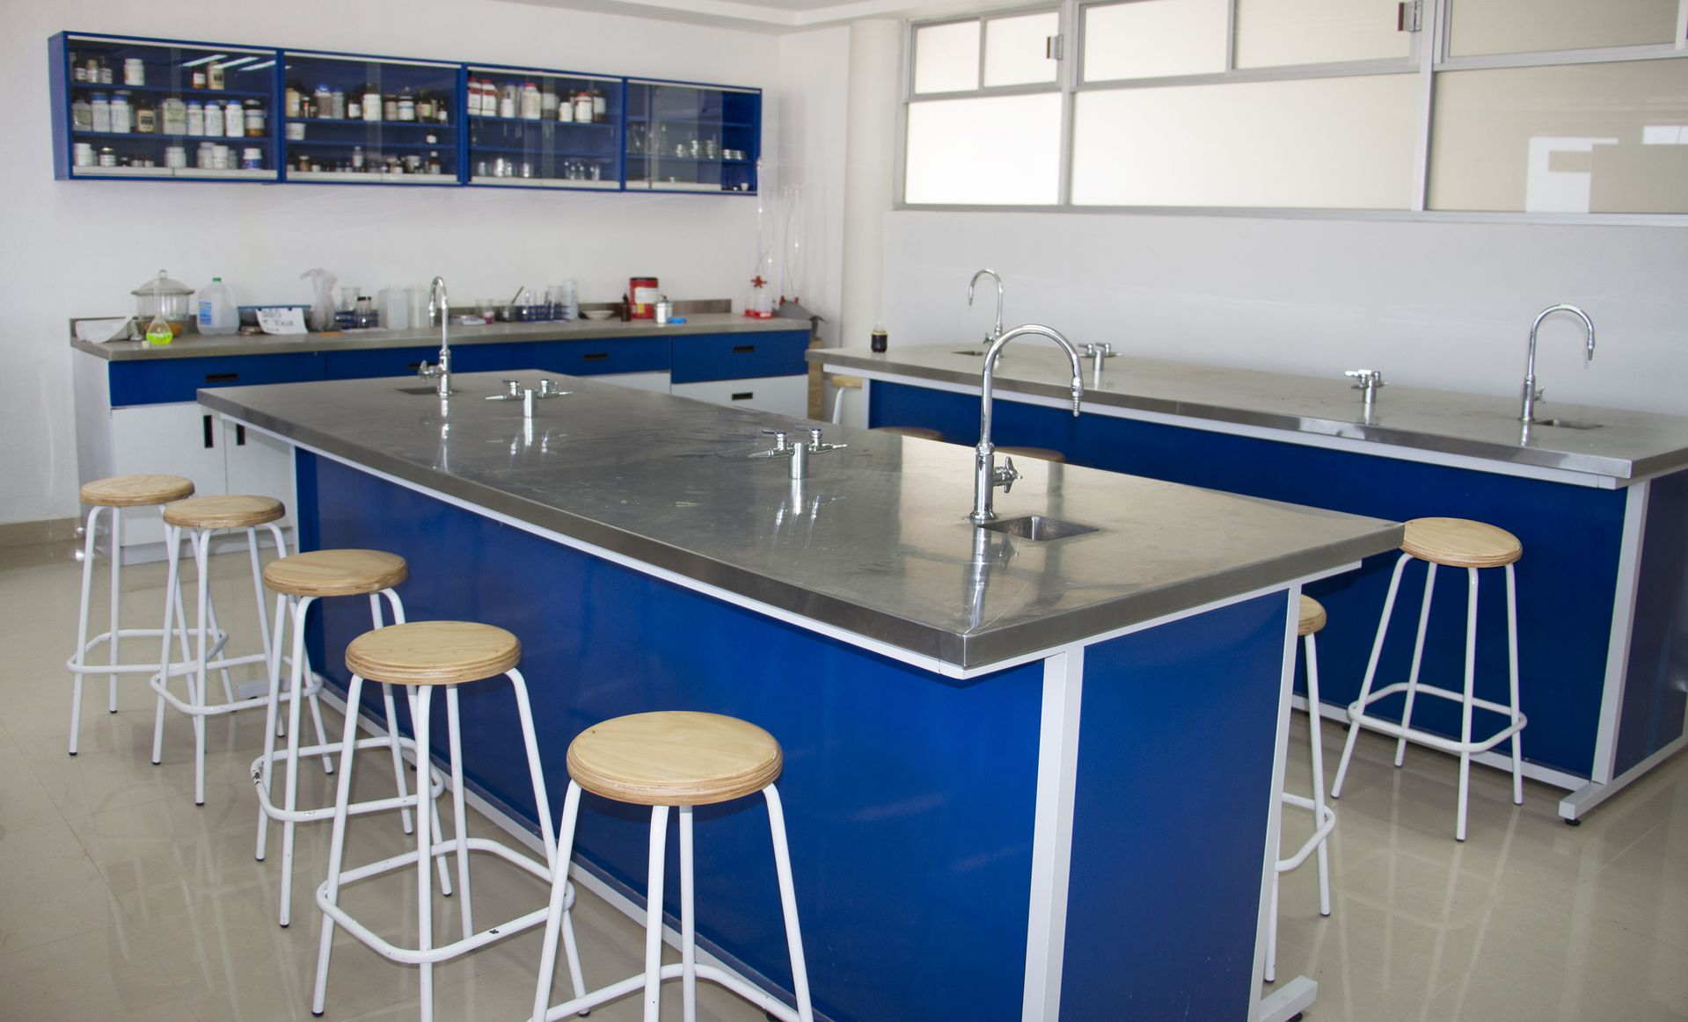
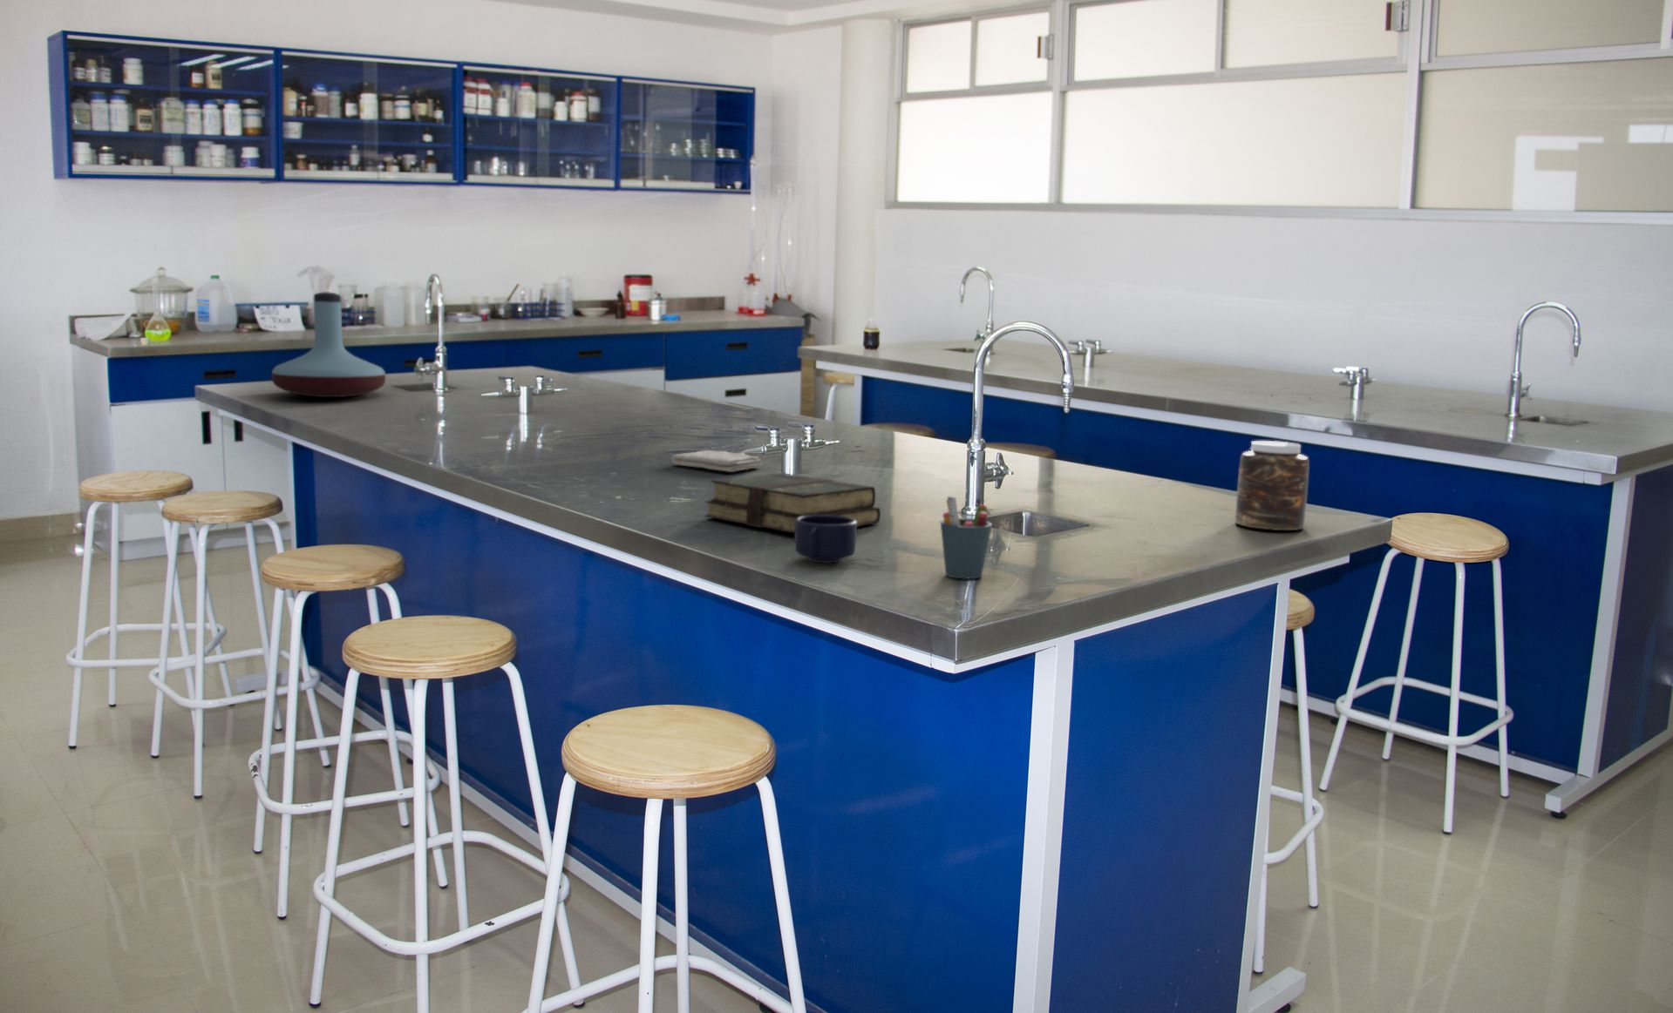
+ jar [1234,440,1311,532]
+ pen holder [939,496,993,581]
+ flask [271,291,386,398]
+ book [704,472,882,534]
+ mug [795,515,858,564]
+ washcloth [670,449,762,473]
